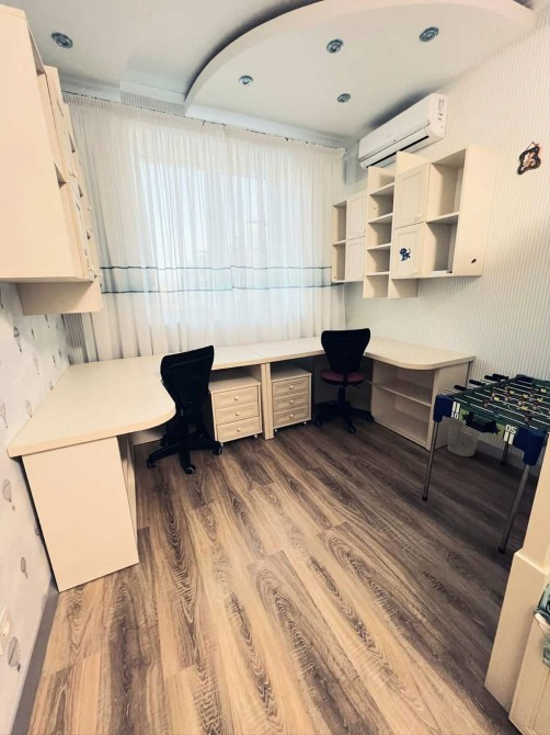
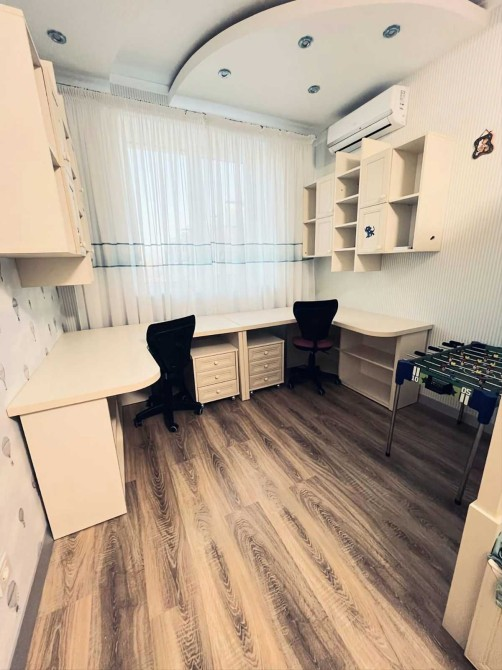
- wastebasket [447,418,481,457]
